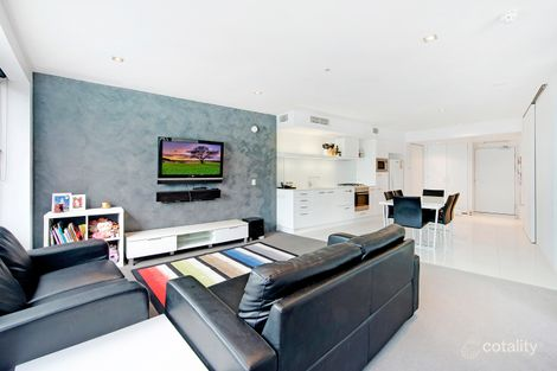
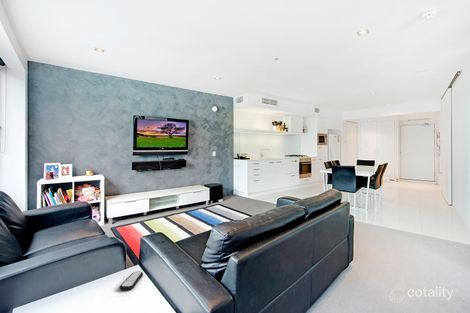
+ remote control [119,270,144,291]
